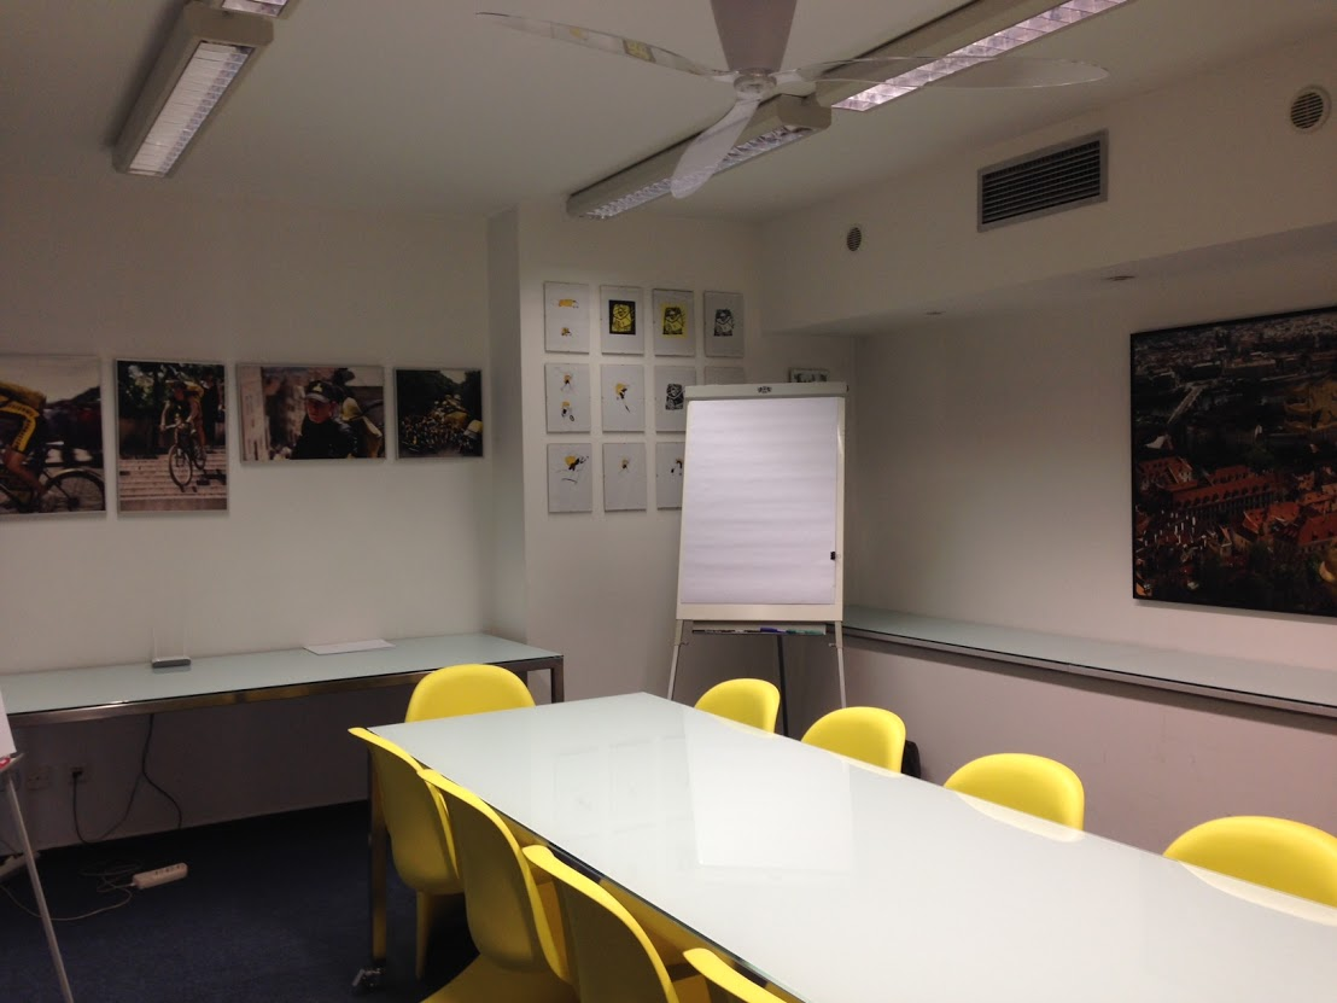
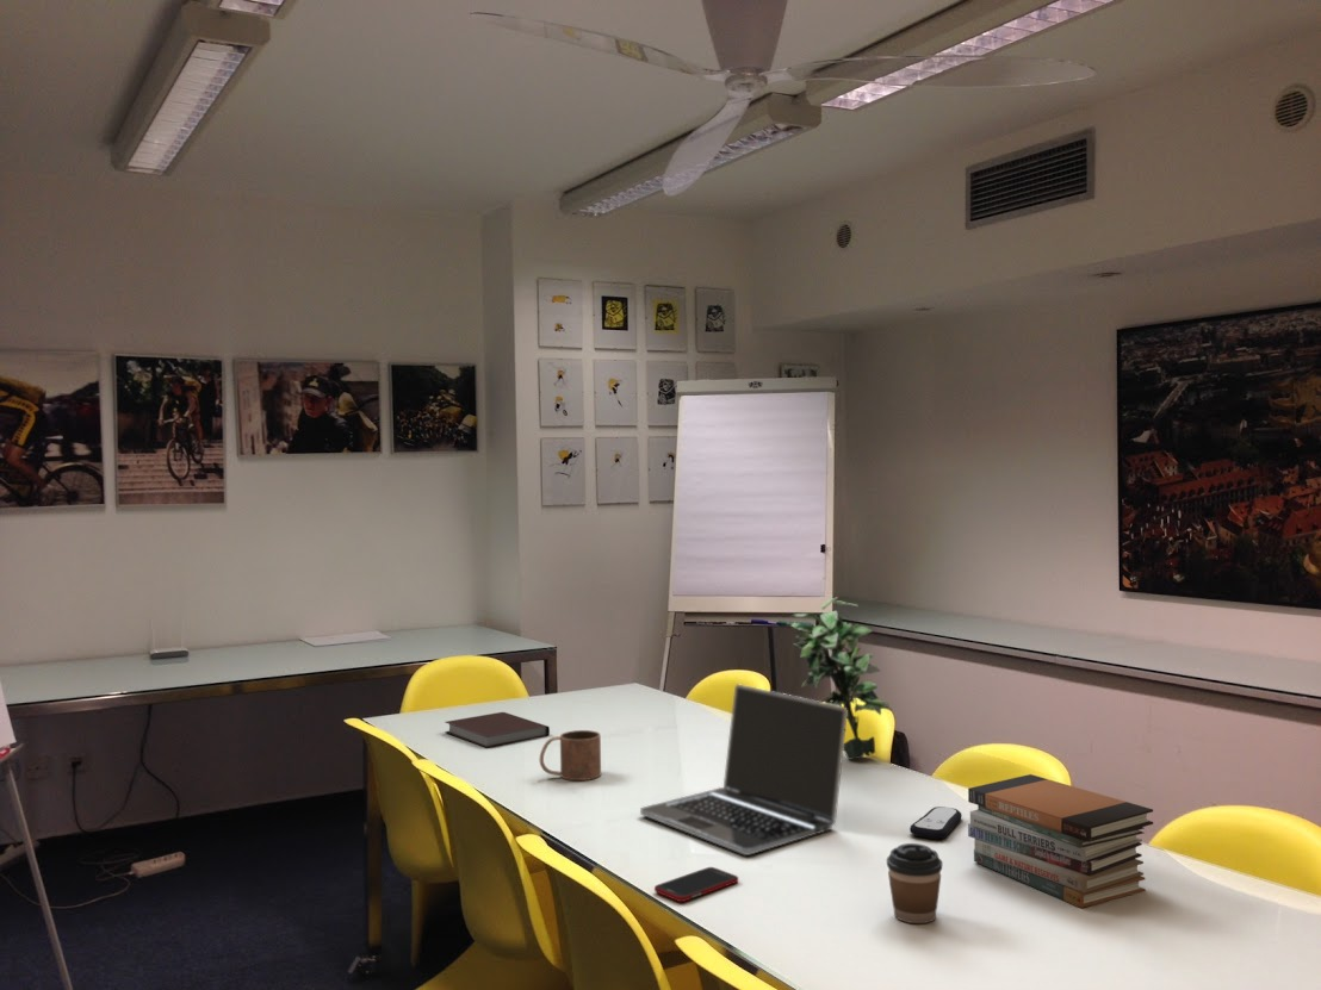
+ potted plant [790,596,894,761]
+ book stack [967,773,1154,909]
+ cell phone [653,866,739,903]
+ coffee cup [886,842,944,924]
+ laptop [639,683,848,857]
+ notebook [444,711,551,749]
+ mug [539,729,602,782]
+ remote control [908,805,963,840]
